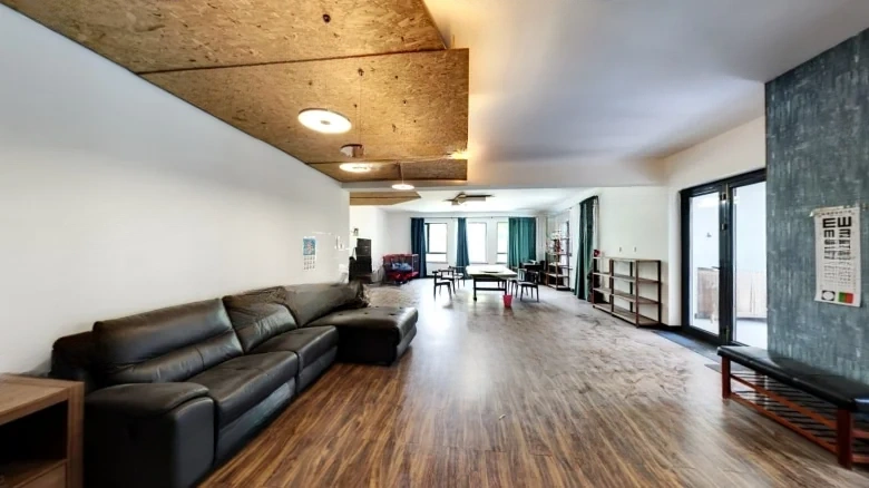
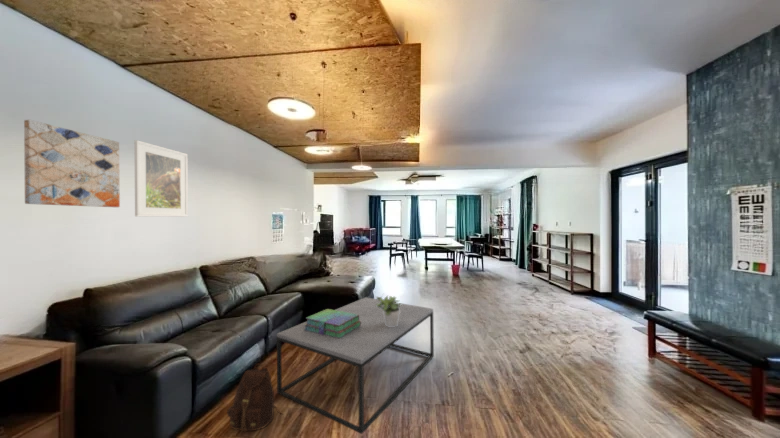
+ coffee table [276,296,435,435]
+ stack of books [304,308,361,338]
+ backpack [226,363,284,433]
+ wall art [23,119,121,208]
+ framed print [134,139,189,218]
+ potted plant [375,293,402,327]
